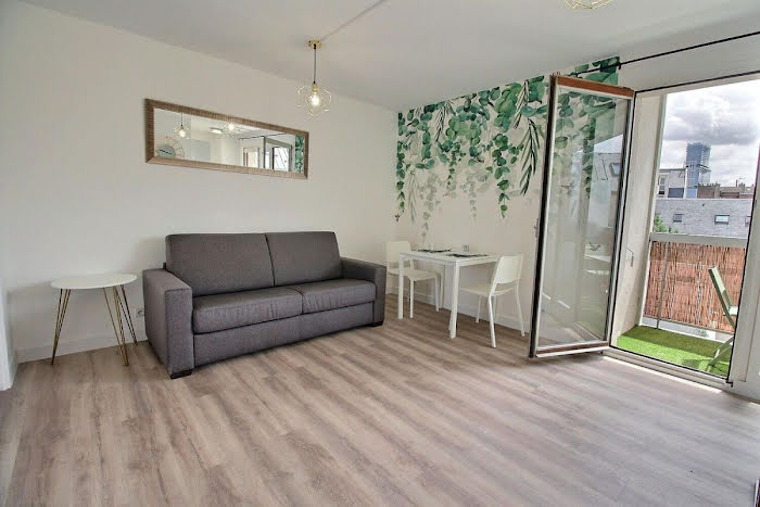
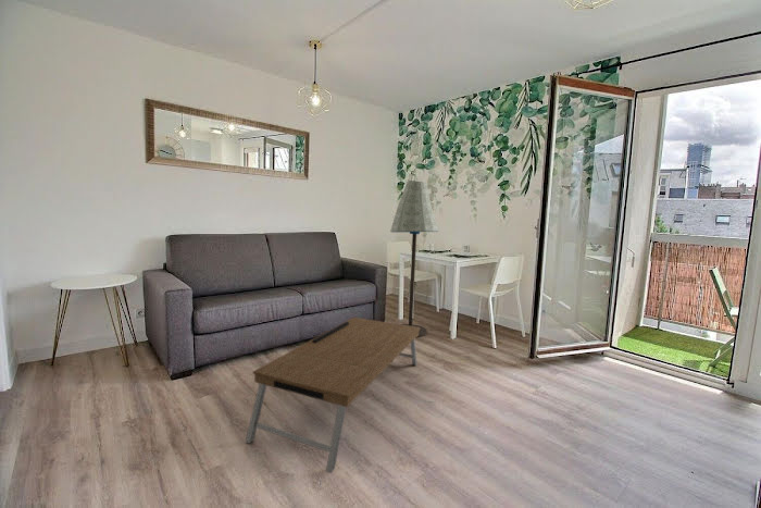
+ coffee table [245,317,420,474]
+ floor lamp [389,179,440,338]
